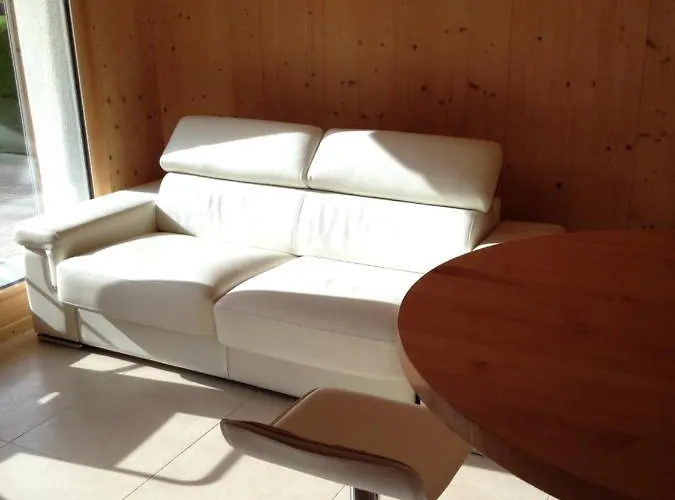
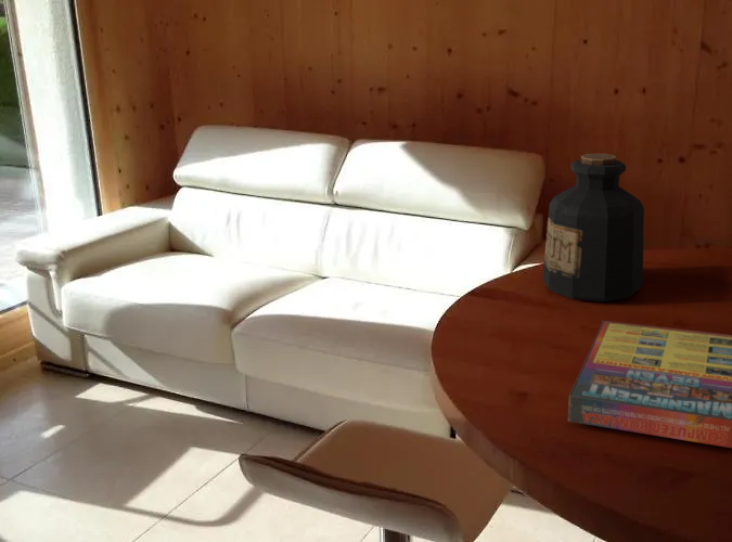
+ game compilation box [567,320,732,449]
+ bottle [541,153,645,302]
